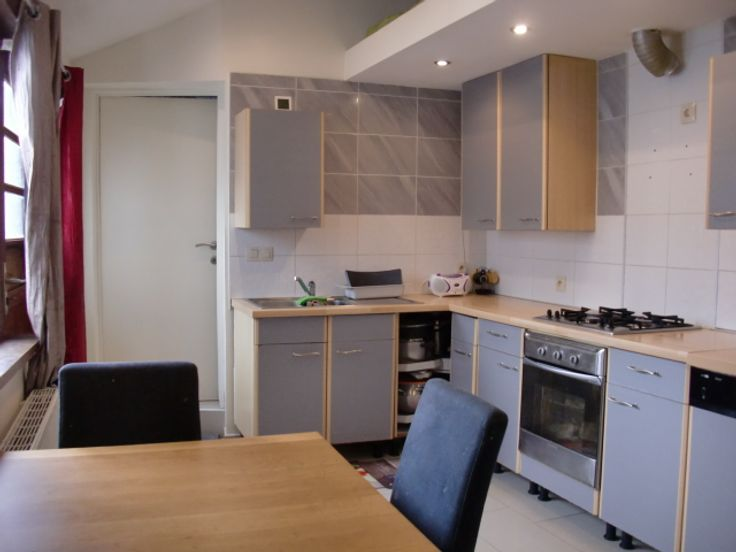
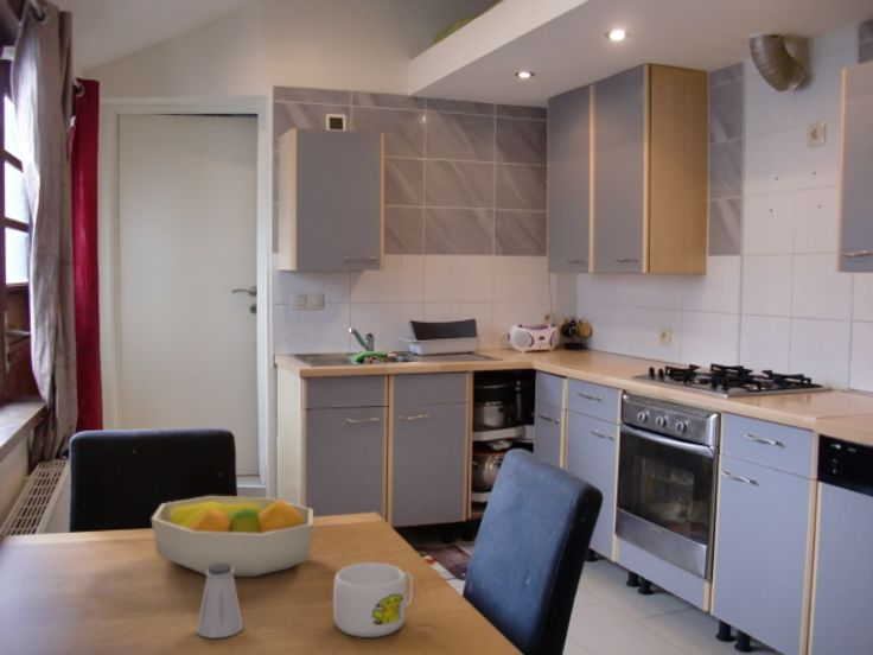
+ mug [332,561,414,638]
+ fruit bowl [151,495,314,578]
+ saltshaker [196,562,244,640]
